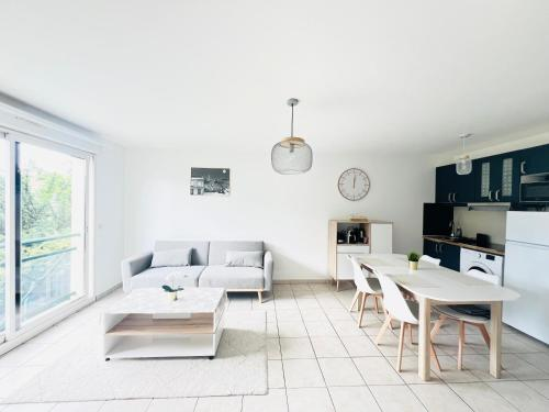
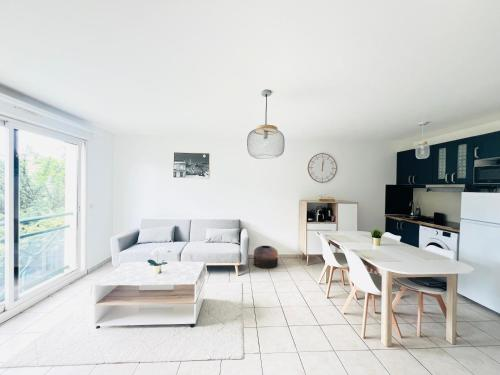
+ pouf [253,245,279,270]
